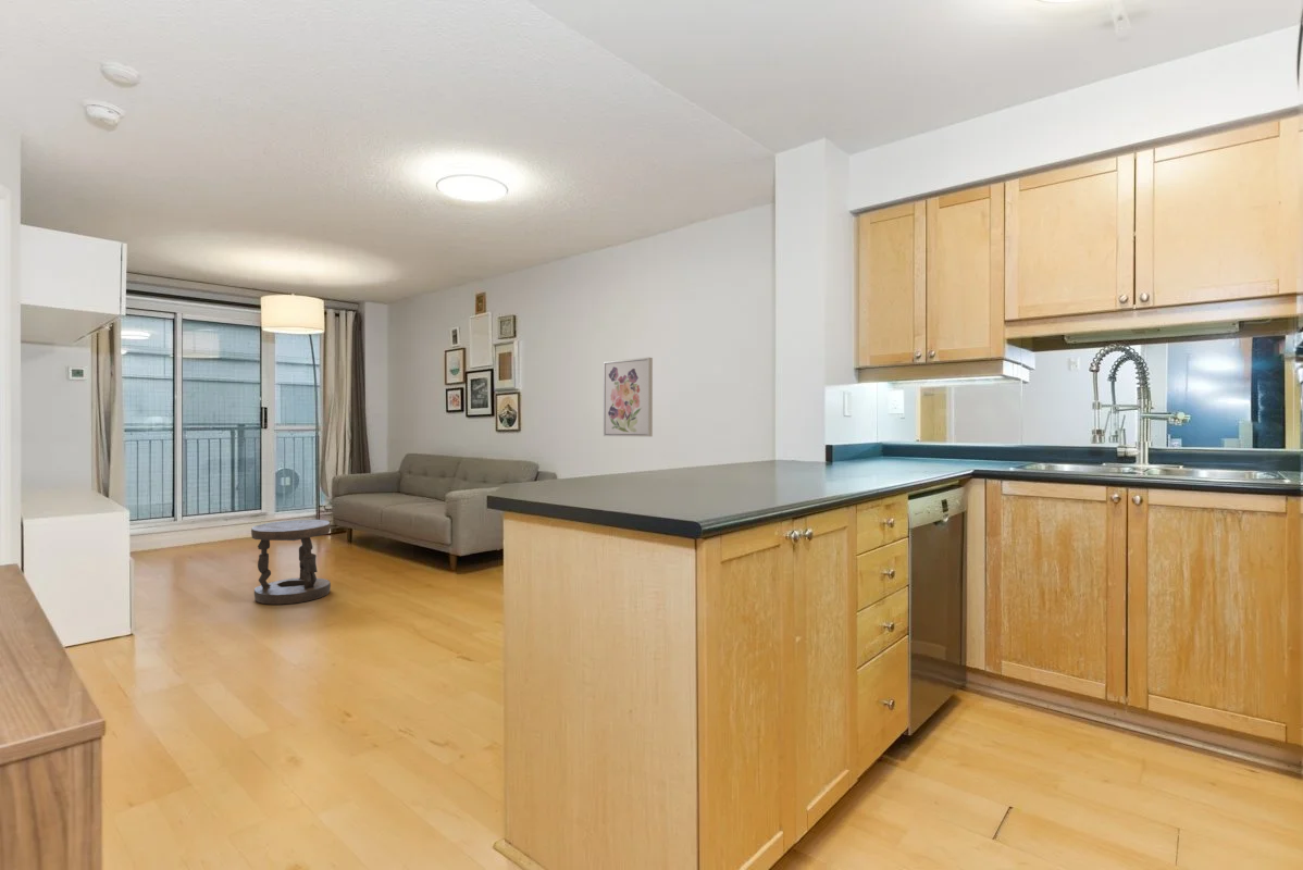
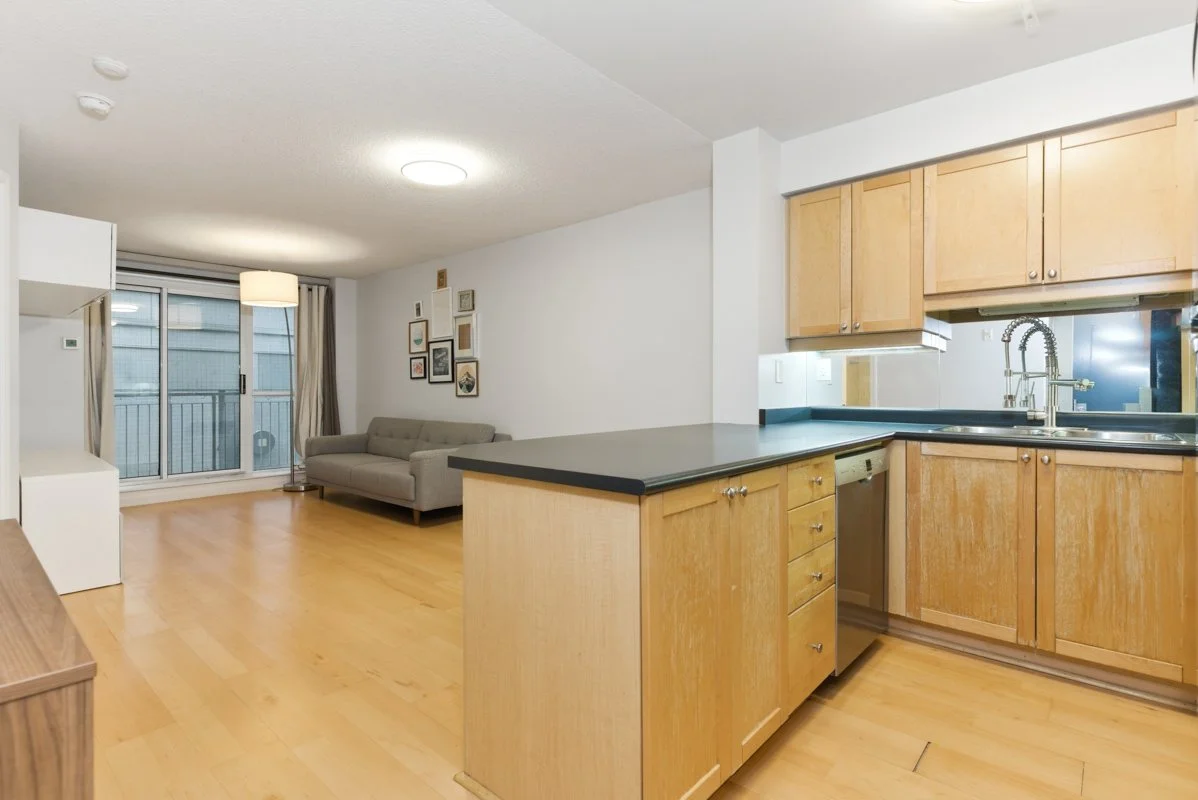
- wall art [603,357,654,437]
- stool [250,519,332,606]
